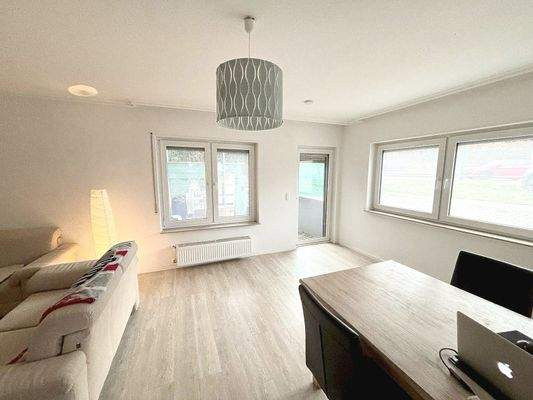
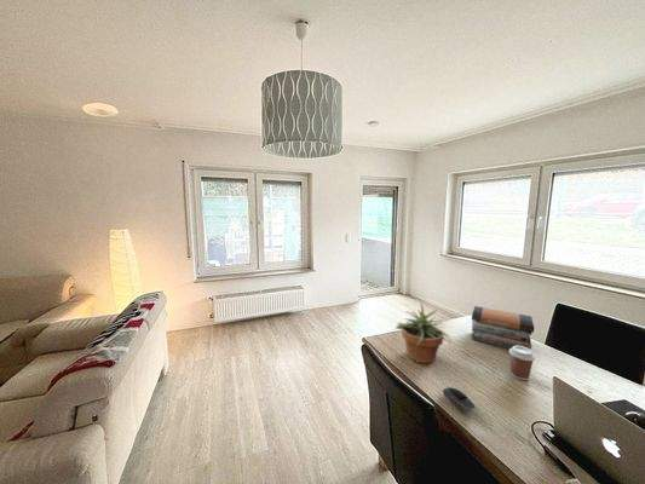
+ book stack [471,305,535,350]
+ potted plant [395,302,451,364]
+ coffee cup [508,346,536,381]
+ computer mouse [442,386,477,411]
